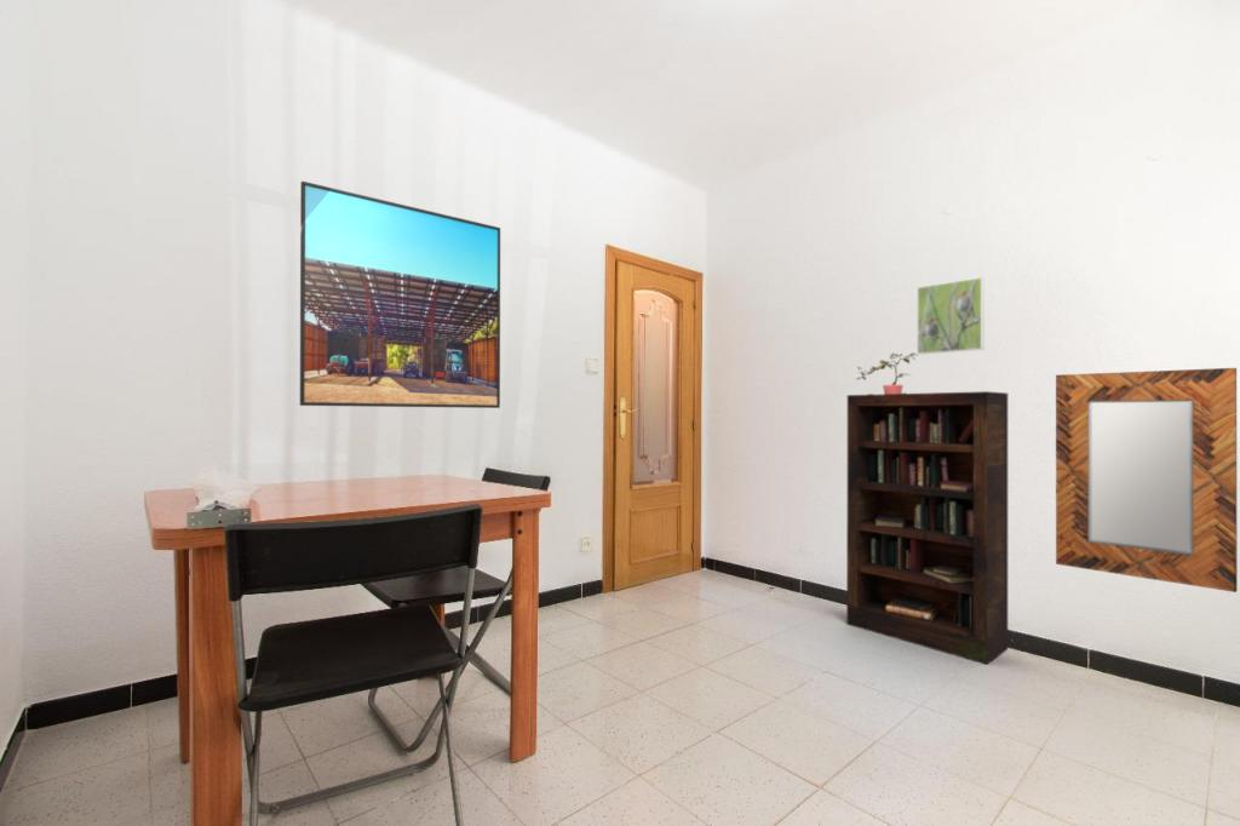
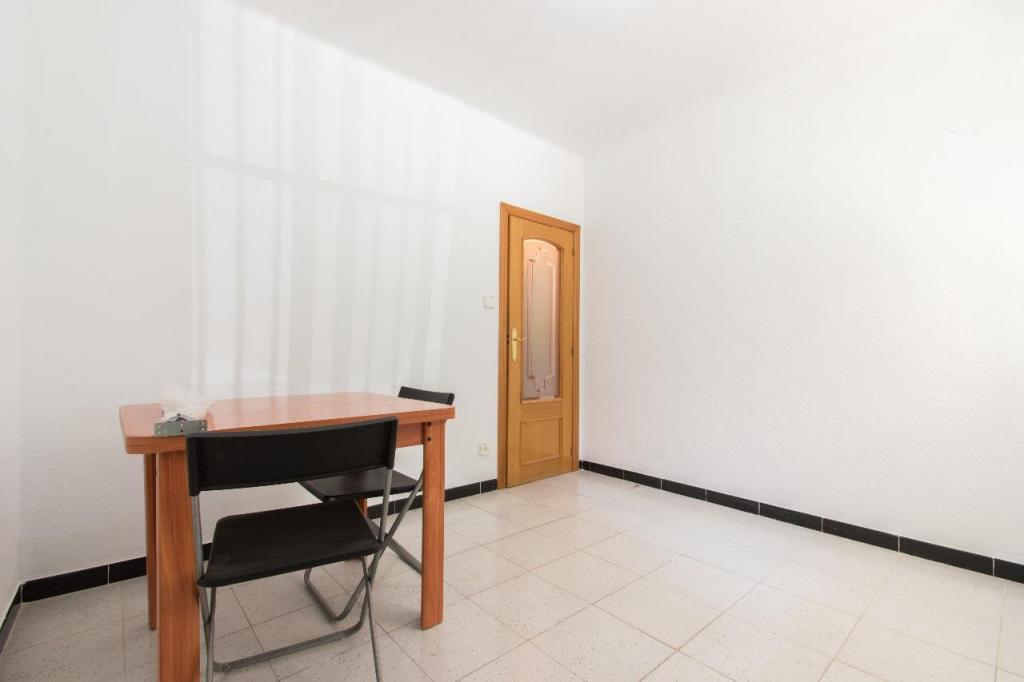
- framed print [915,276,984,356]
- bookcase [845,390,1009,666]
- potted plant [856,351,918,395]
- home mirror [1055,367,1239,593]
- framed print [299,180,501,409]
